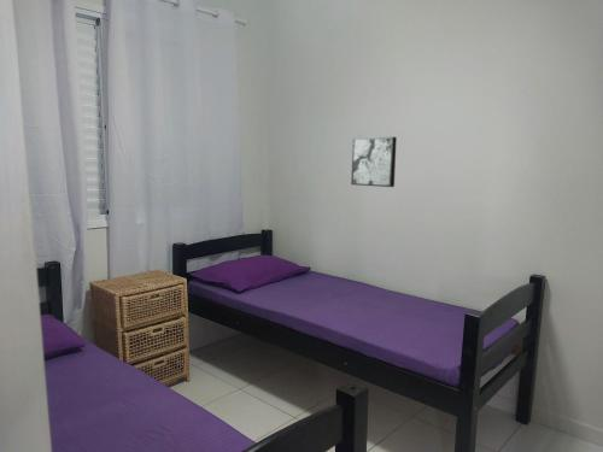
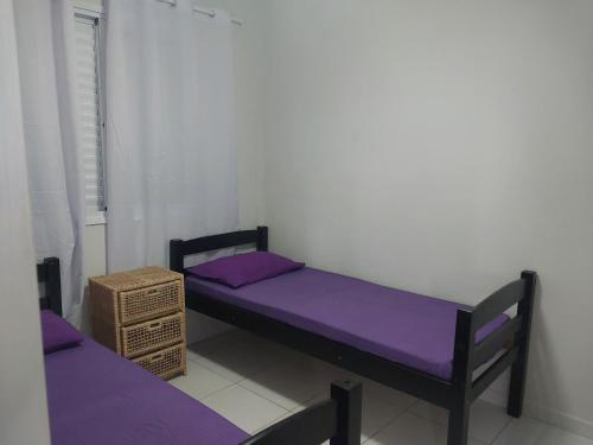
- wall art [350,136,398,188]
